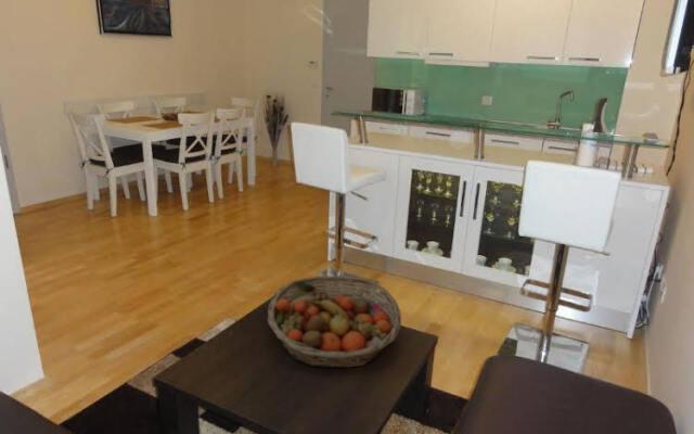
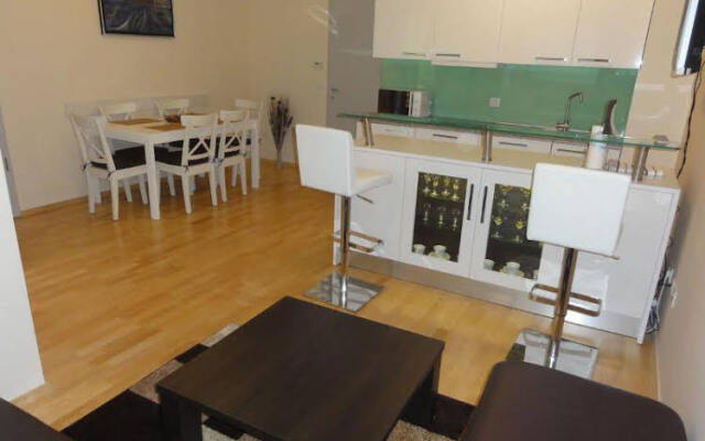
- fruit basket [267,275,402,369]
